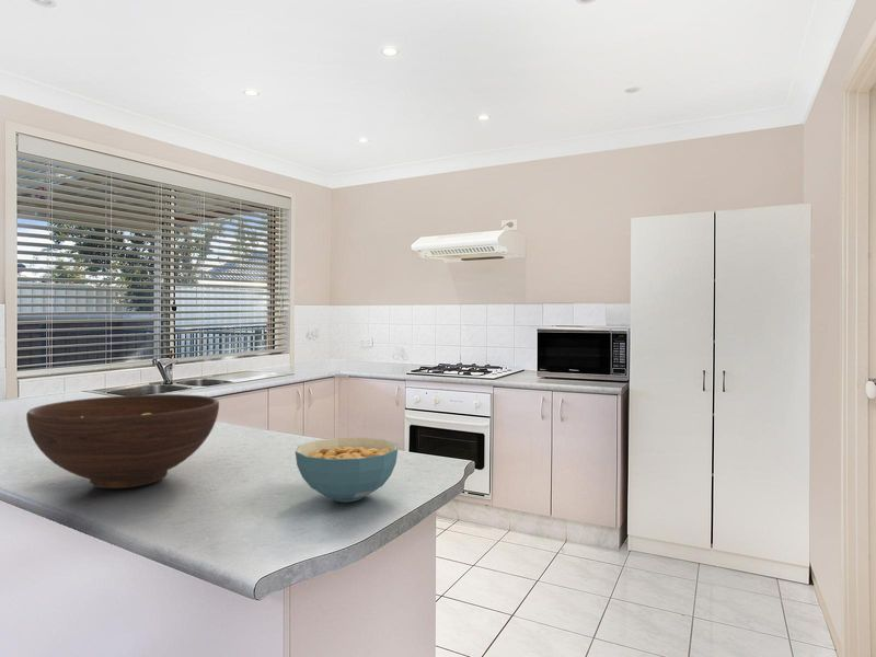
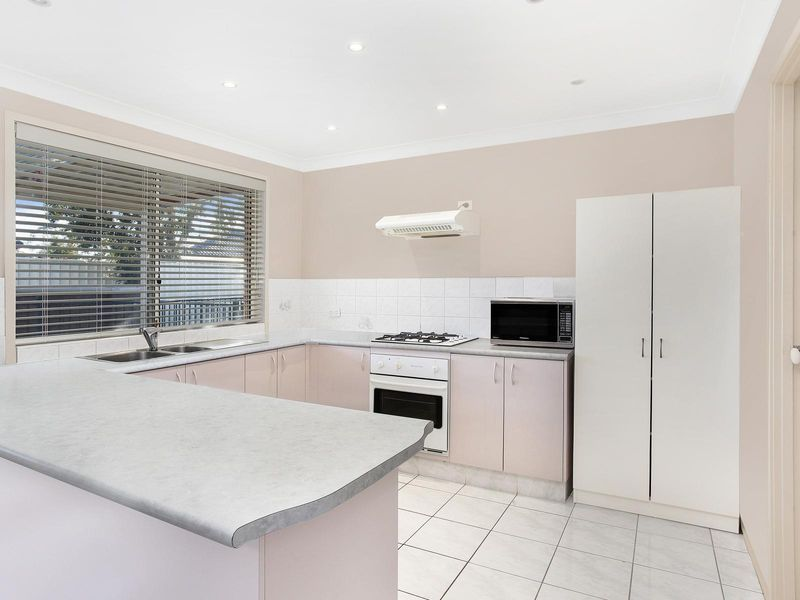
- fruit bowl [25,393,220,489]
- cereal bowl [295,437,399,503]
